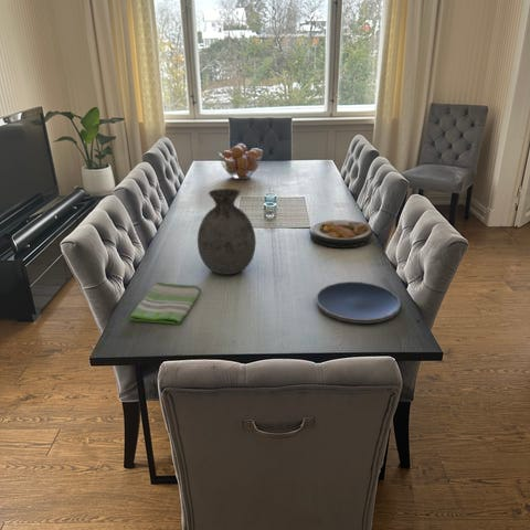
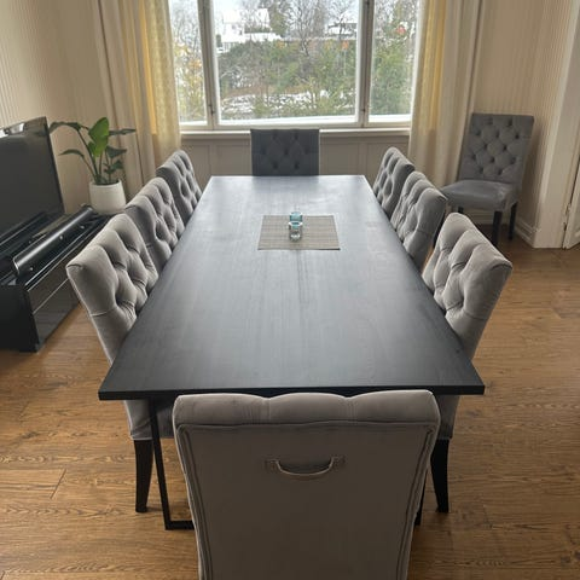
- plate [315,280,402,325]
- vase [197,188,257,276]
- plate [308,219,374,248]
- dish towel [128,280,202,326]
- fruit basket [218,142,264,180]
